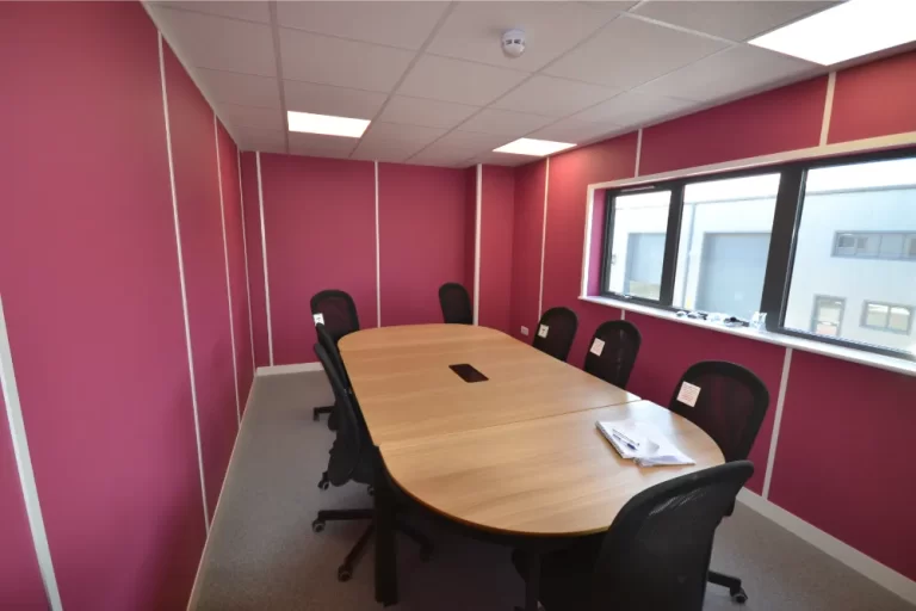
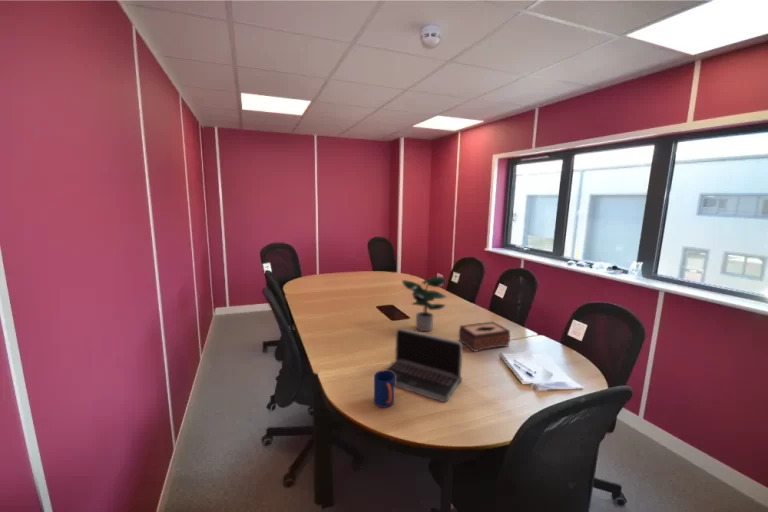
+ laptop [383,327,464,403]
+ mug [373,370,396,408]
+ tissue box [458,321,511,353]
+ potted plant [401,276,448,332]
